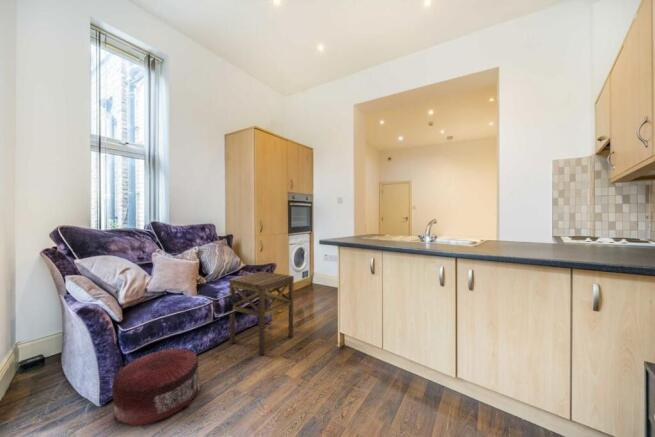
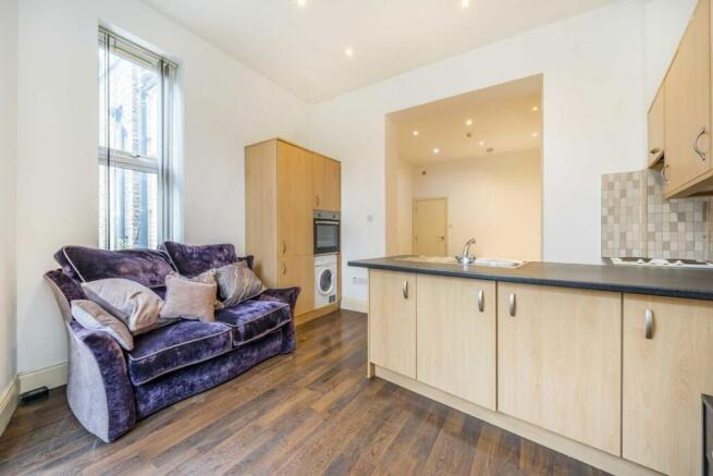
- side table [228,271,295,356]
- pouf [111,347,200,427]
